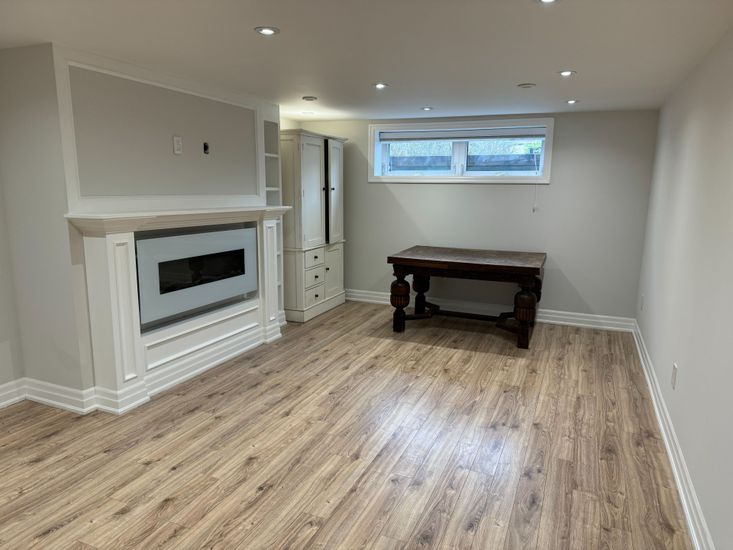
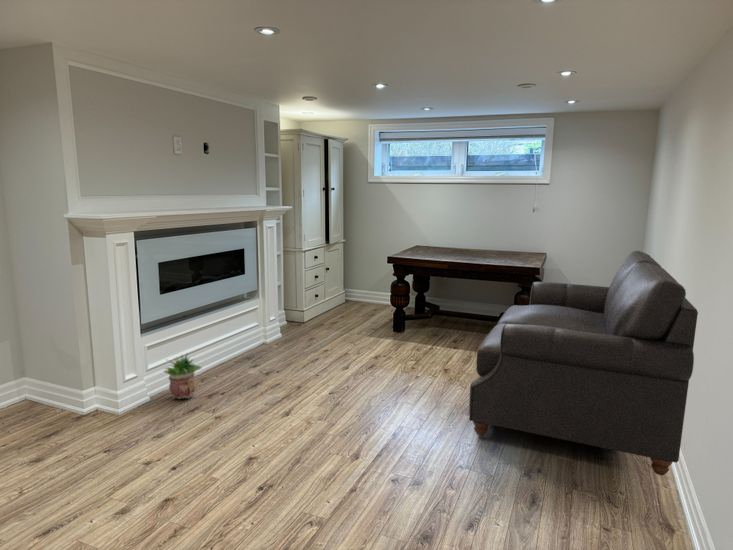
+ potted plant [163,353,202,401]
+ sofa [468,250,699,476]
